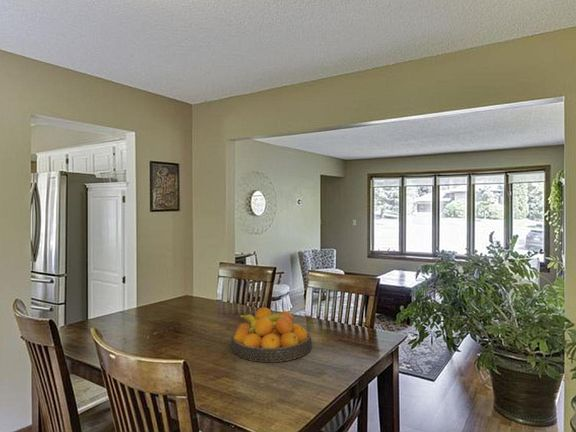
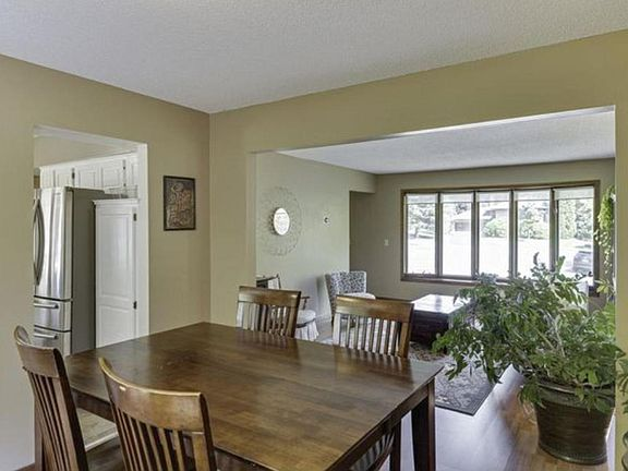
- fruit bowl [230,306,313,363]
